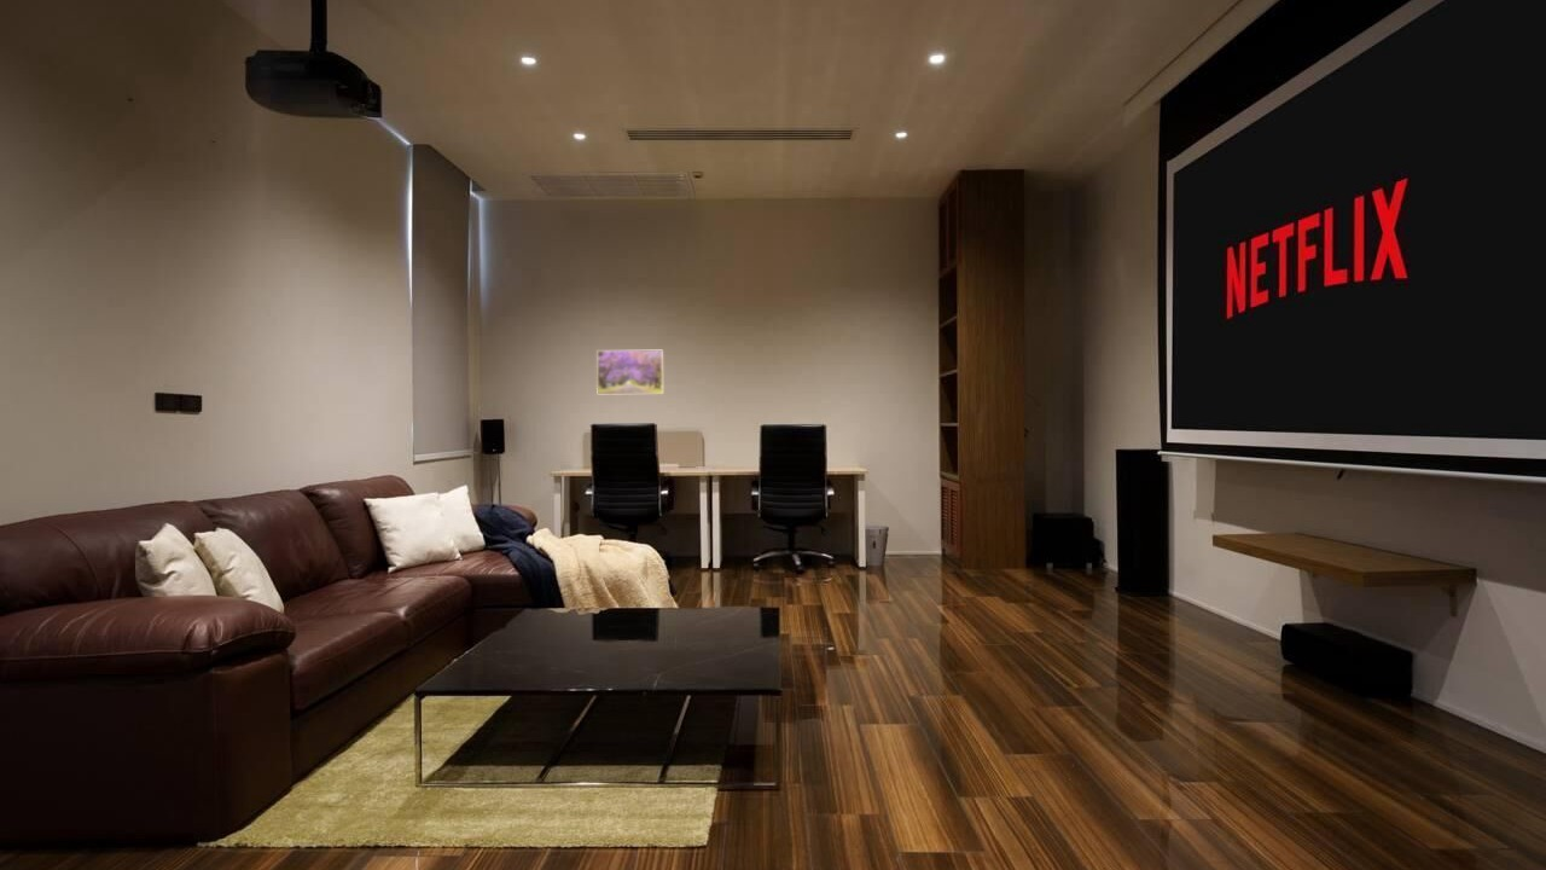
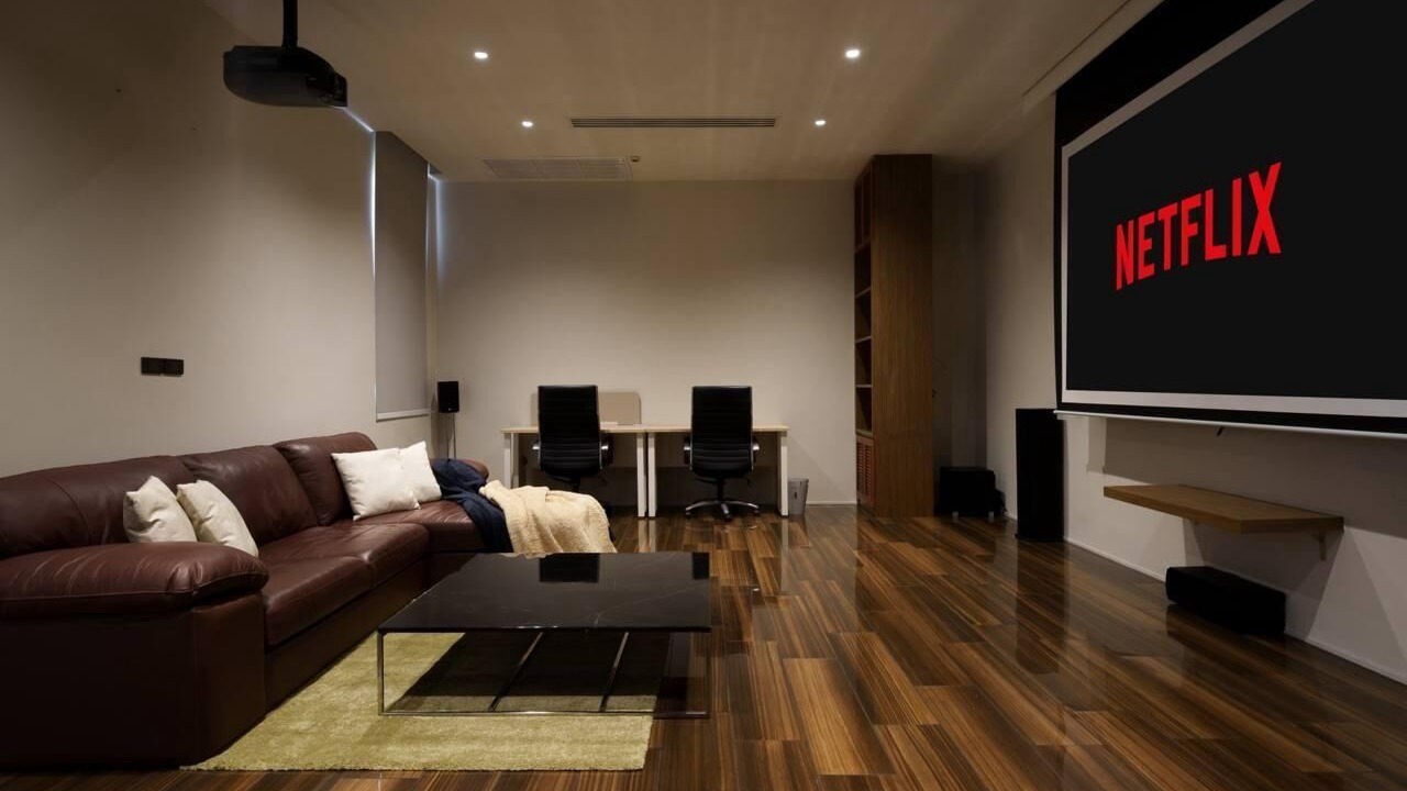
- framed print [595,349,664,395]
